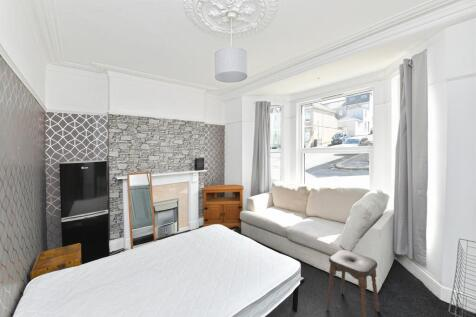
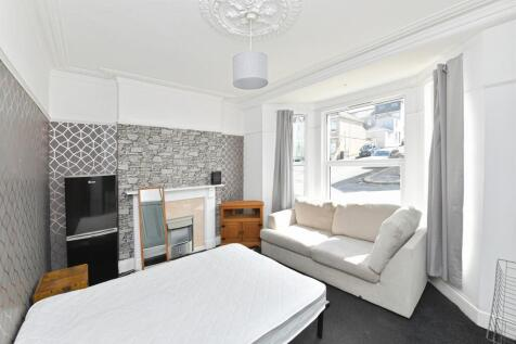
- stool [326,249,380,317]
